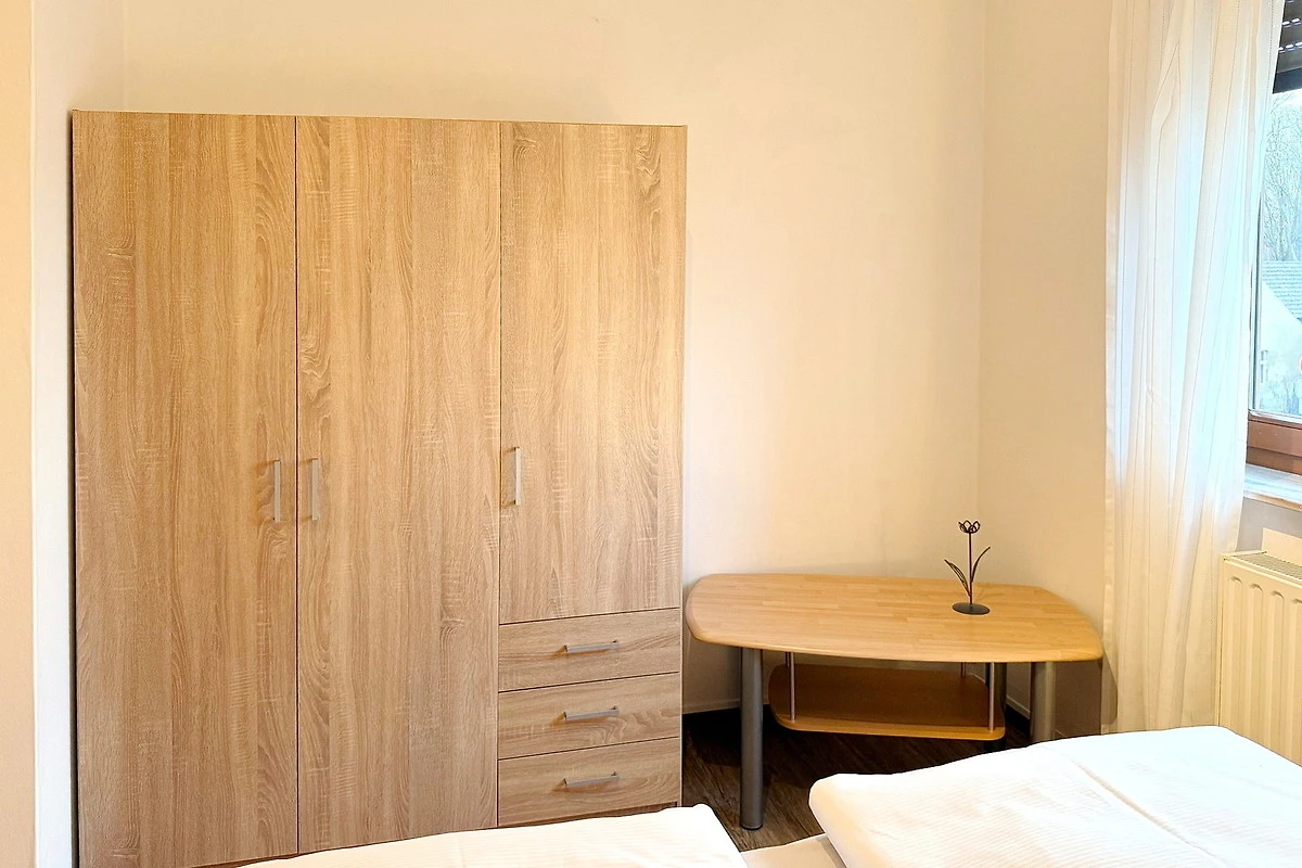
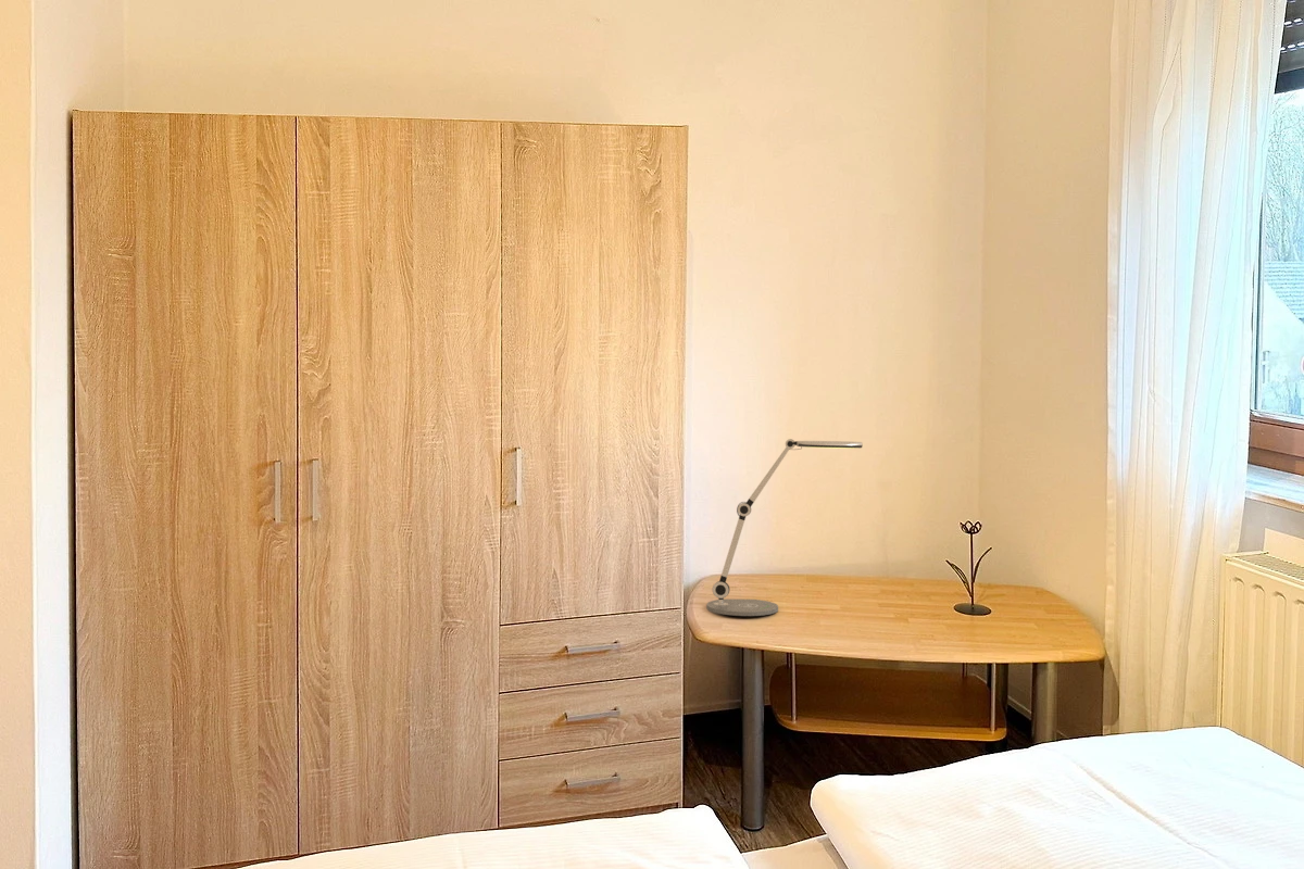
+ desk lamp [705,438,864,617]
